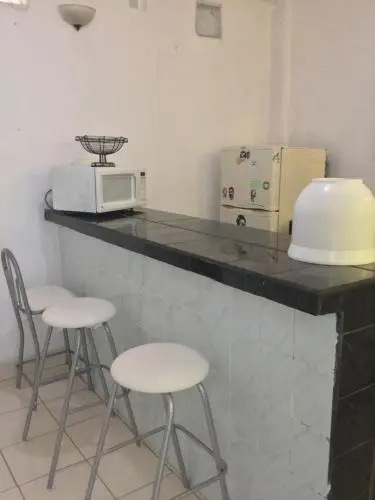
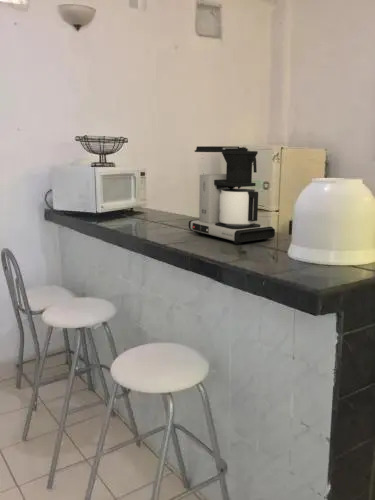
+ coffee maker [188,145,276,246]
